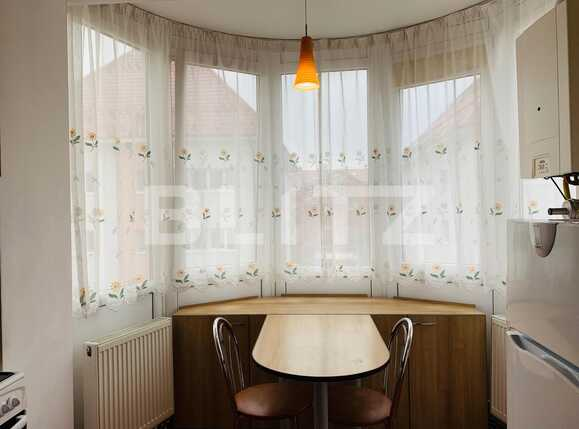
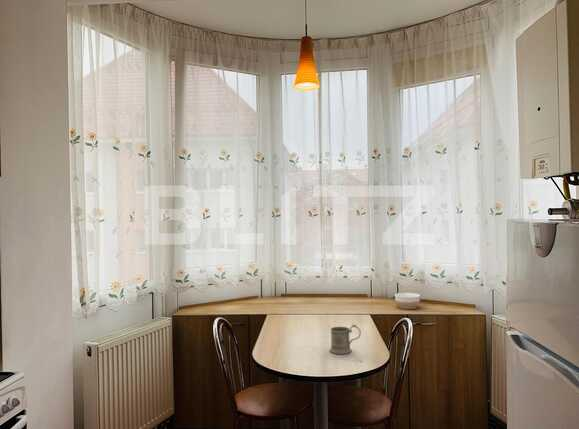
+ bowl [394,292,421,310]
+ mug [328,324,362,355]
